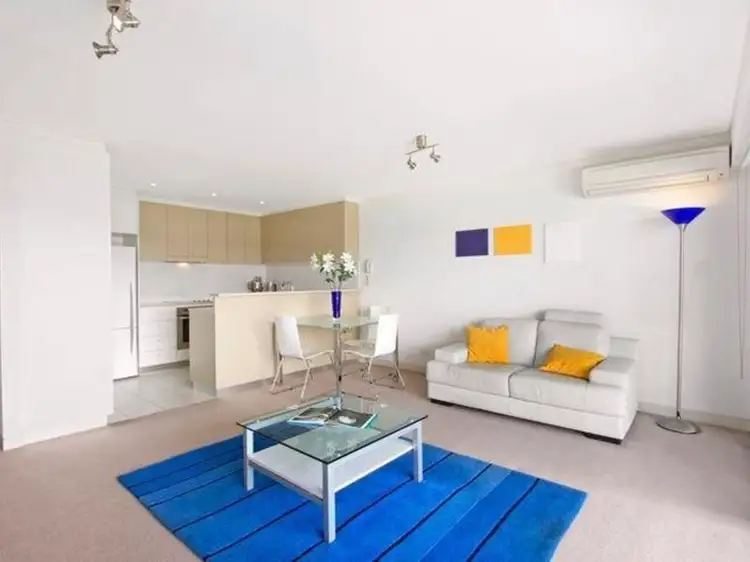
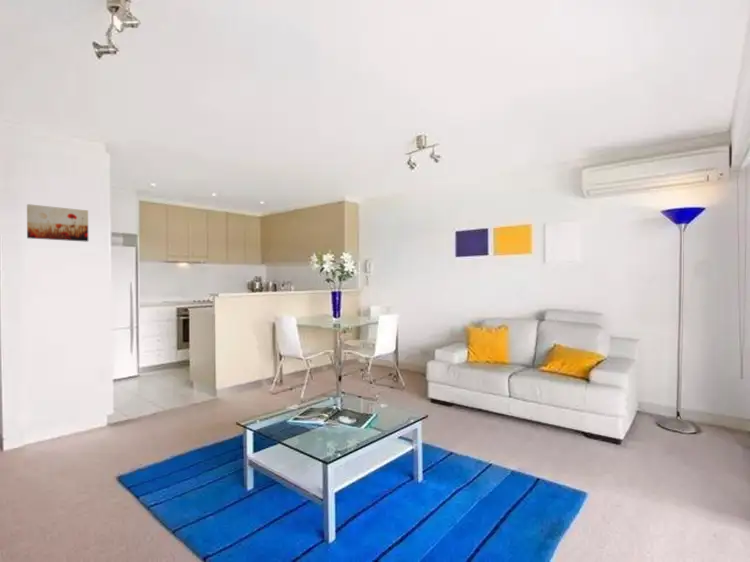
+ wall art [26,203,89,243]
